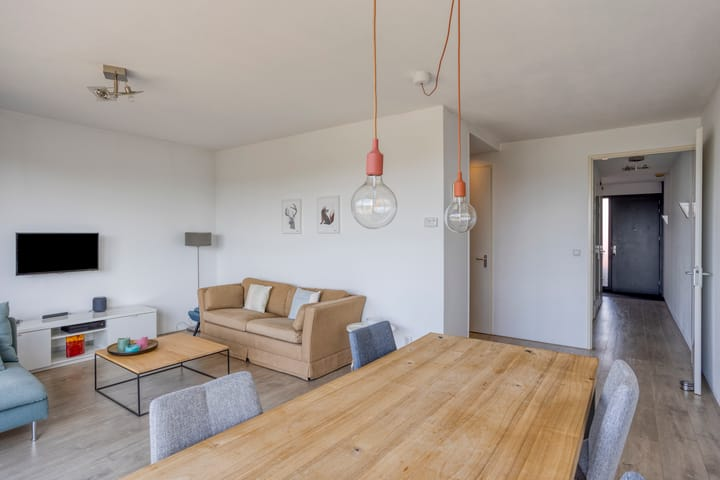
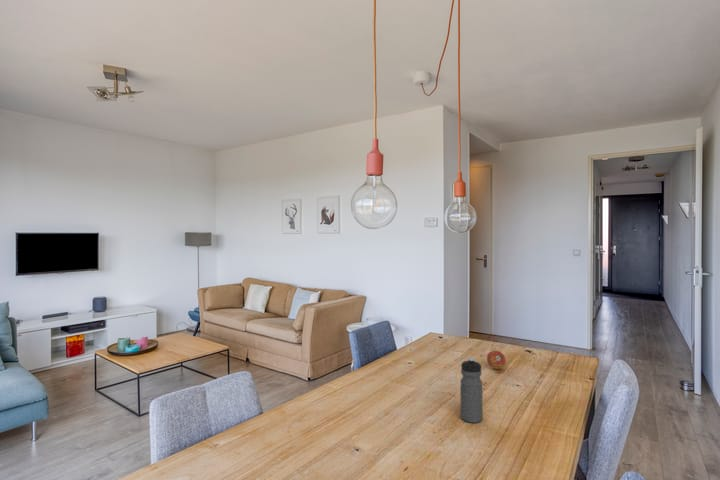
+ fruit [486,350,507,370]
+ water bottle [459,357,484,424]
